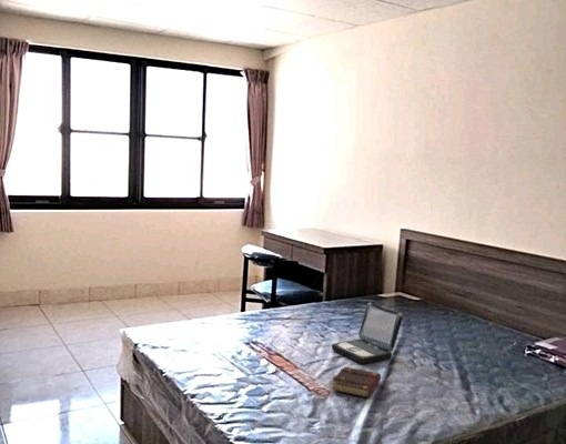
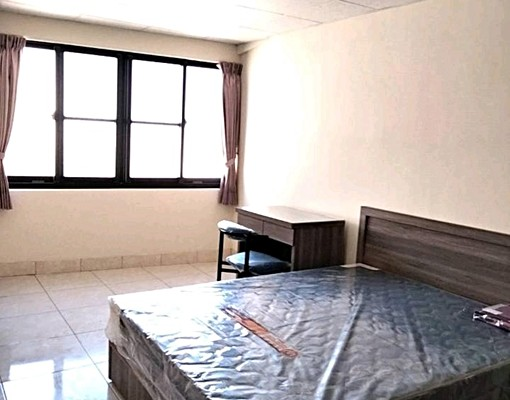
- book [330,365,382,398]
- laptop [331,302,404,365]
